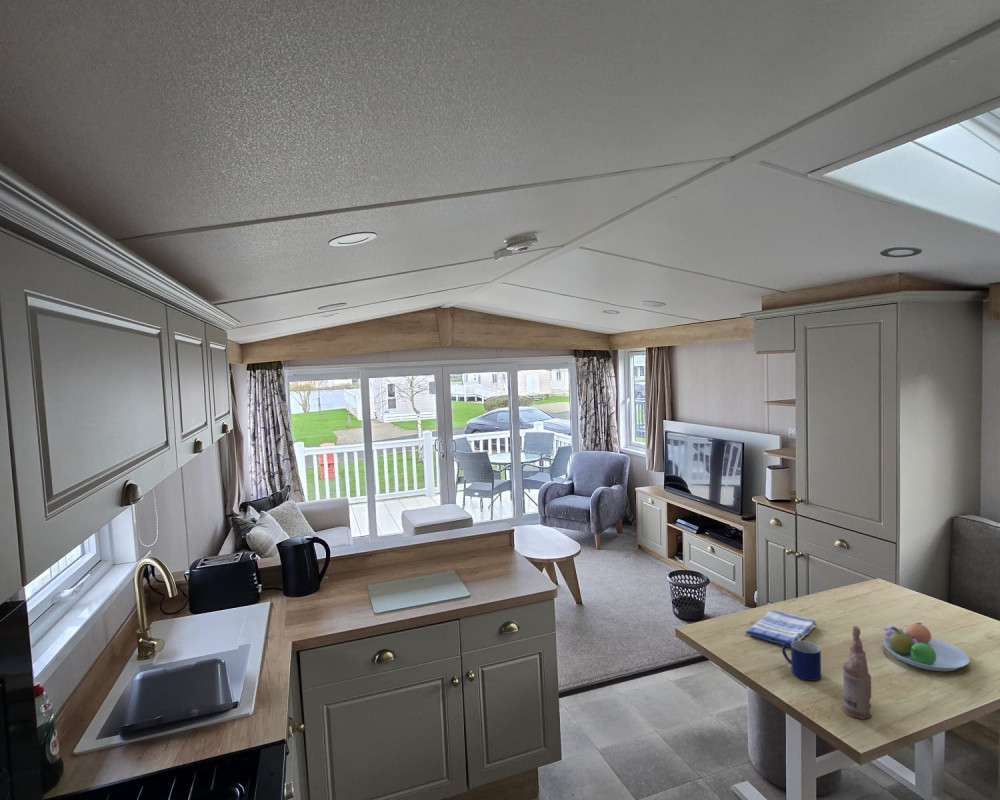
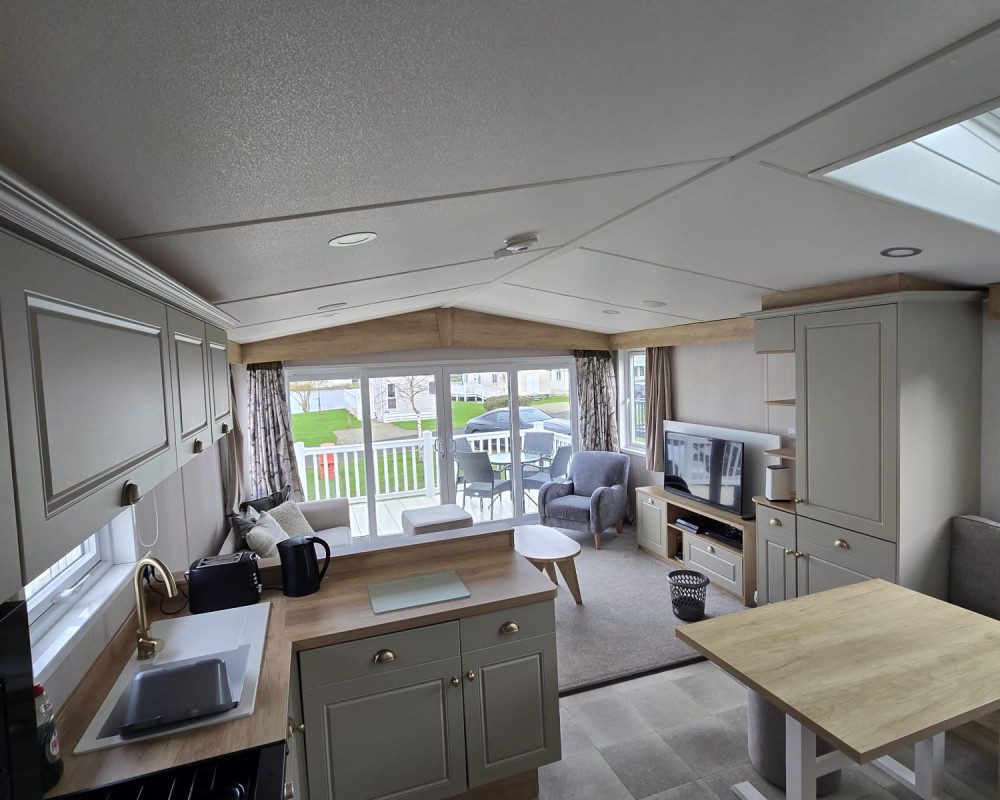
- bottle [841,625,872,720]
- mug [781,640,822,682]
- fruit bowl [882,622,971,672]
- dish towel [745,609,818,648]
